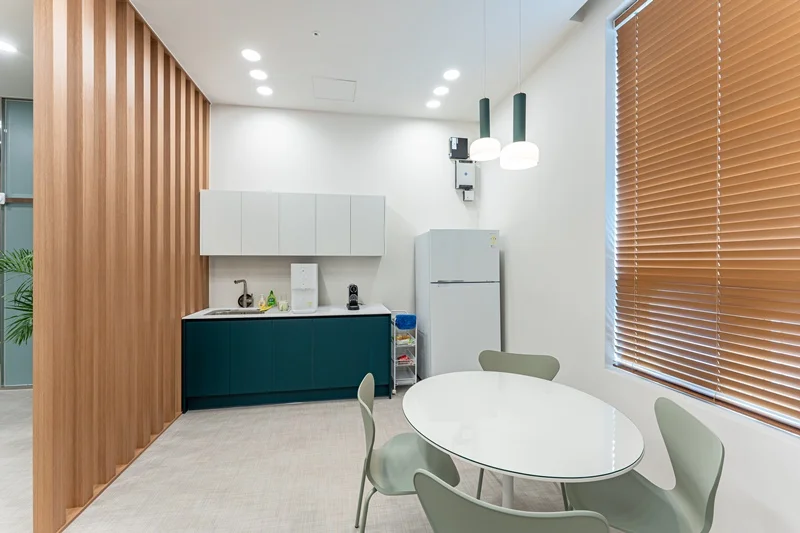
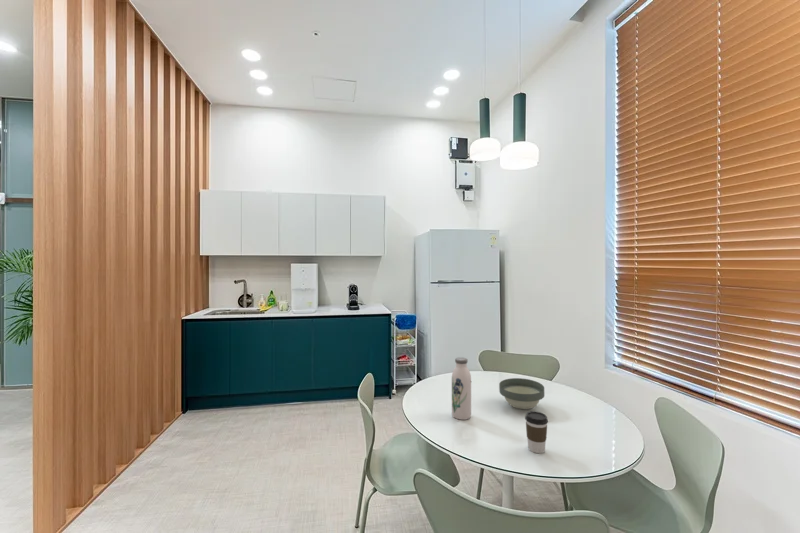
+ bowl [498,377,545,410]
+ coffee cup [524,410,549,454]
+ water bottle [451,356,472,421]
